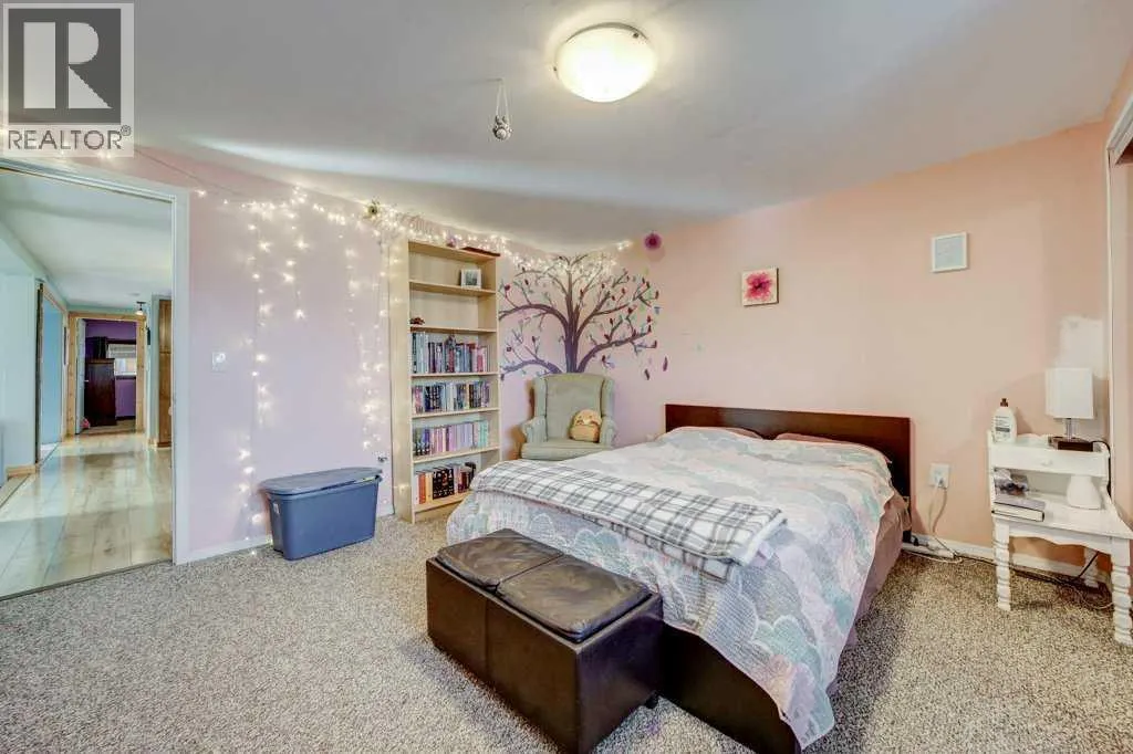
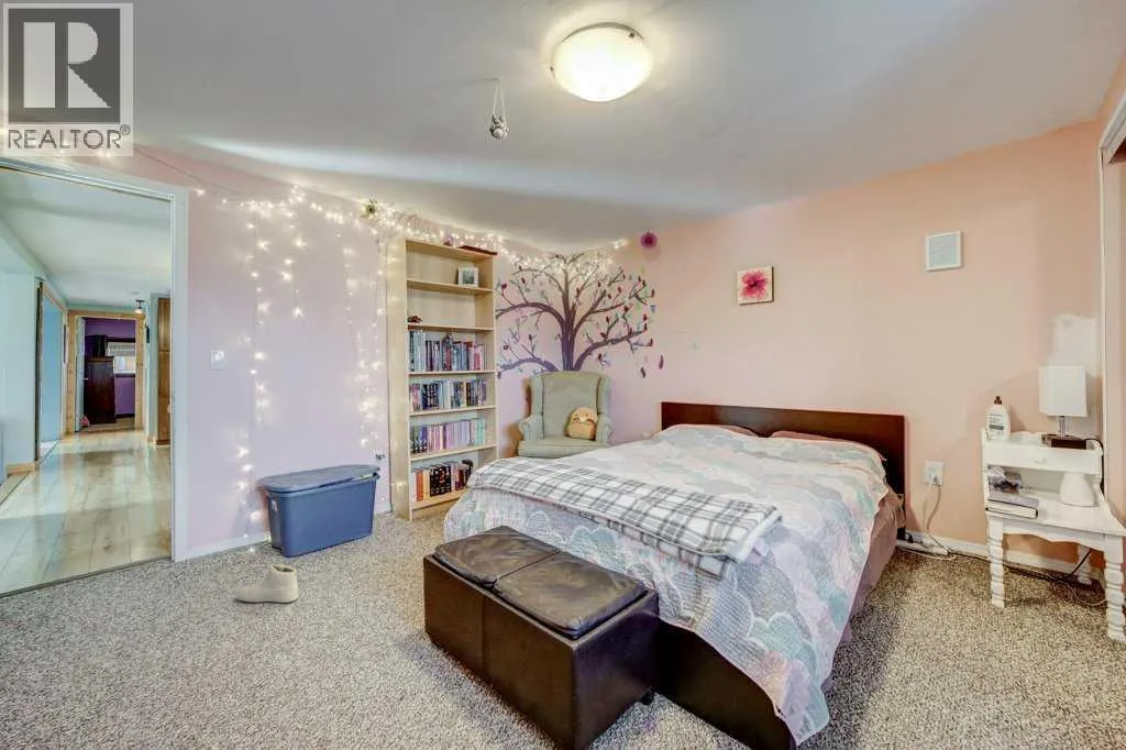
+ sneaker [235,563,300,604]
